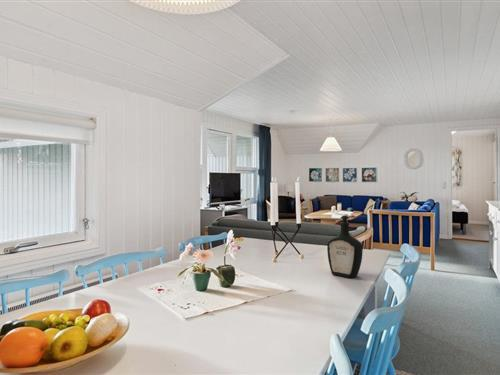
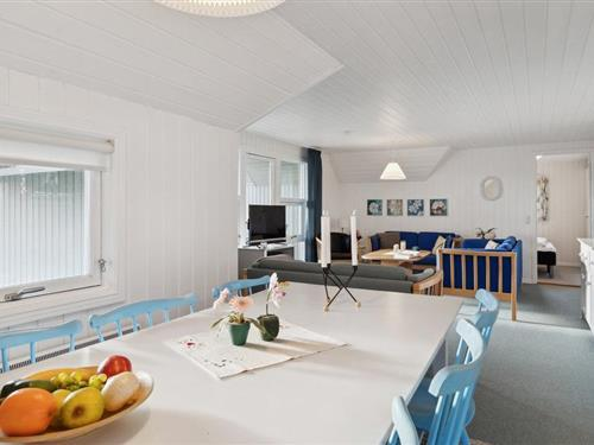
- bottle [326,214,364,279]
